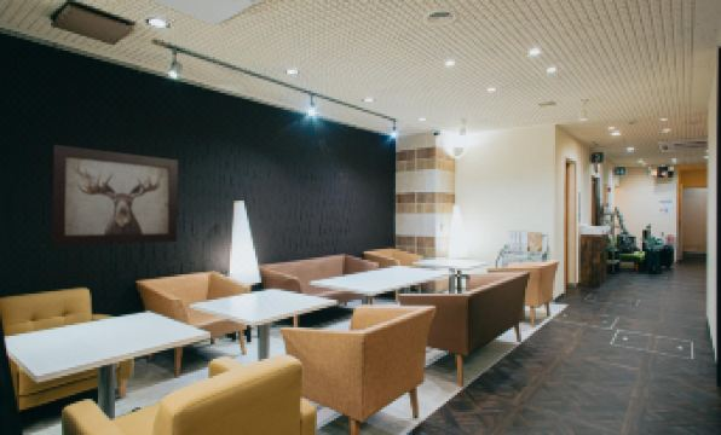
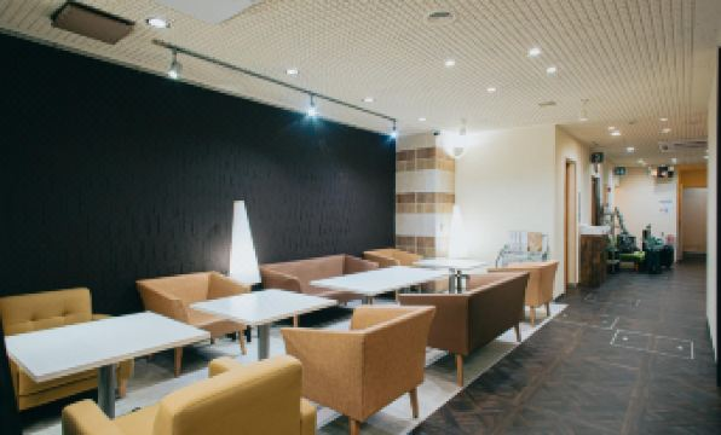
- wall art [51,144,179,246]
